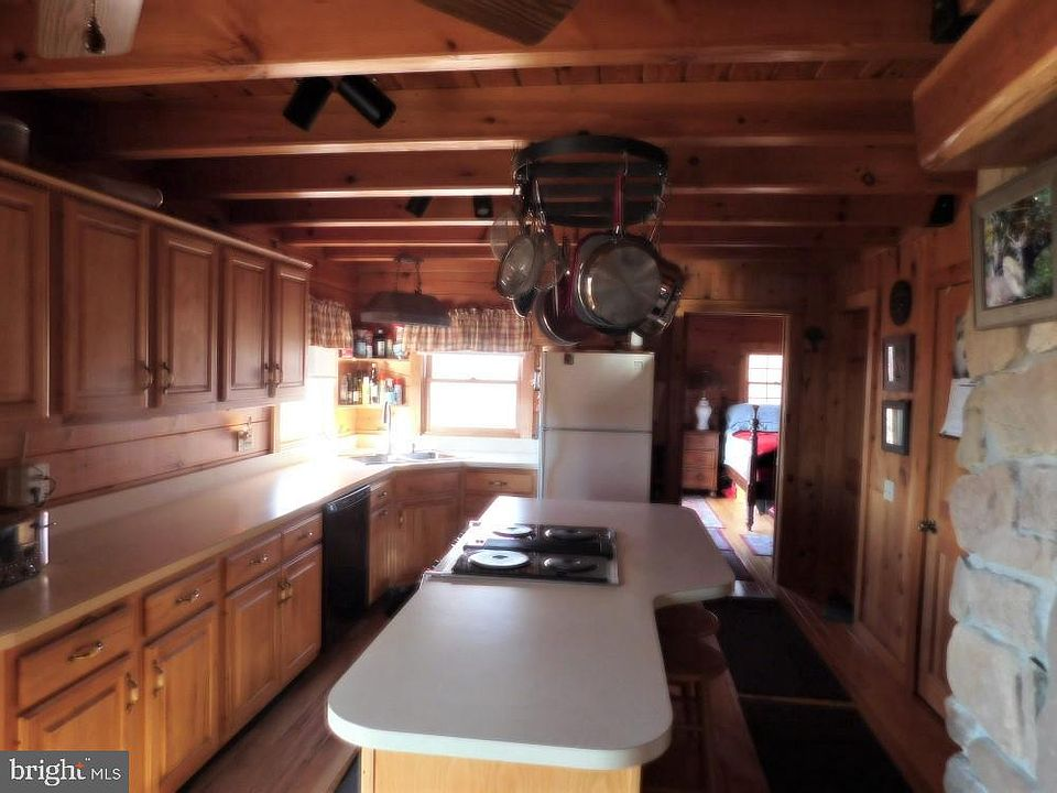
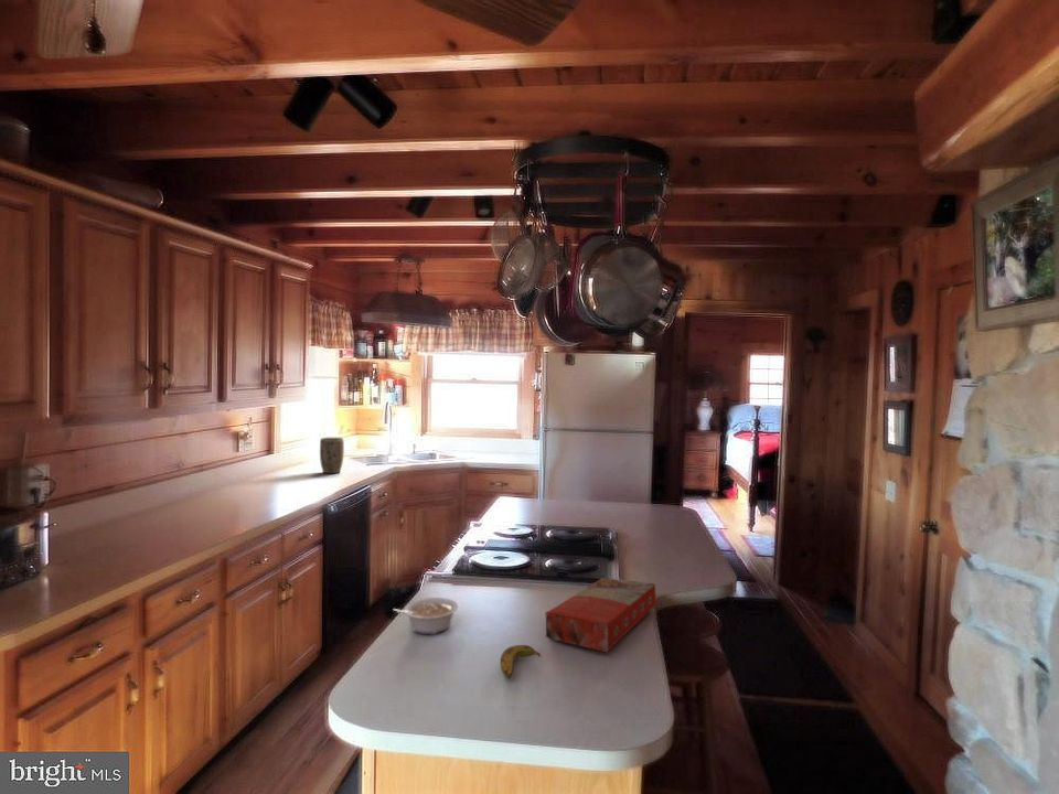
+ banana [500,644,542,679]
+ plant pot [319,437,345,474]
+ legume [393,597,459,635]
+ macaroni box [544,577,657,653]
